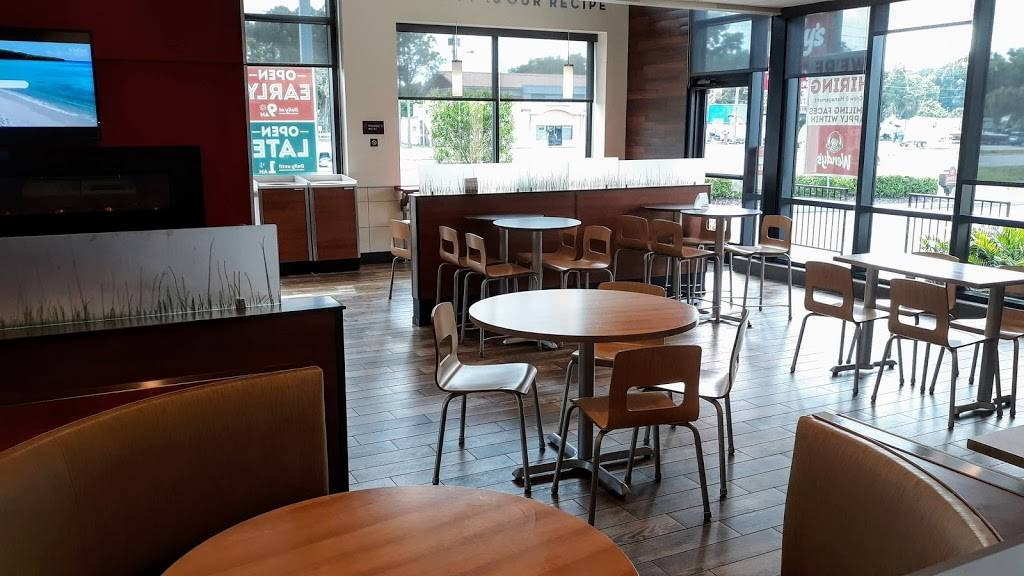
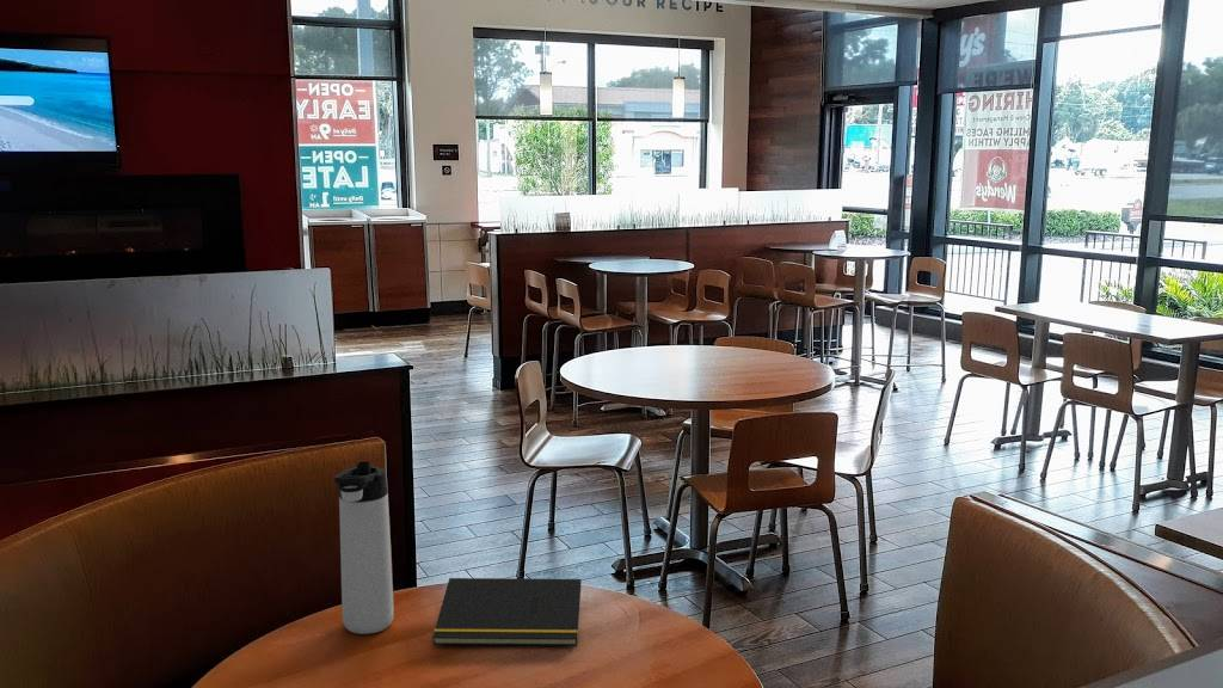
+ notepad [431,577,583,647]
+ thermos bottle [333,460,395,635]
